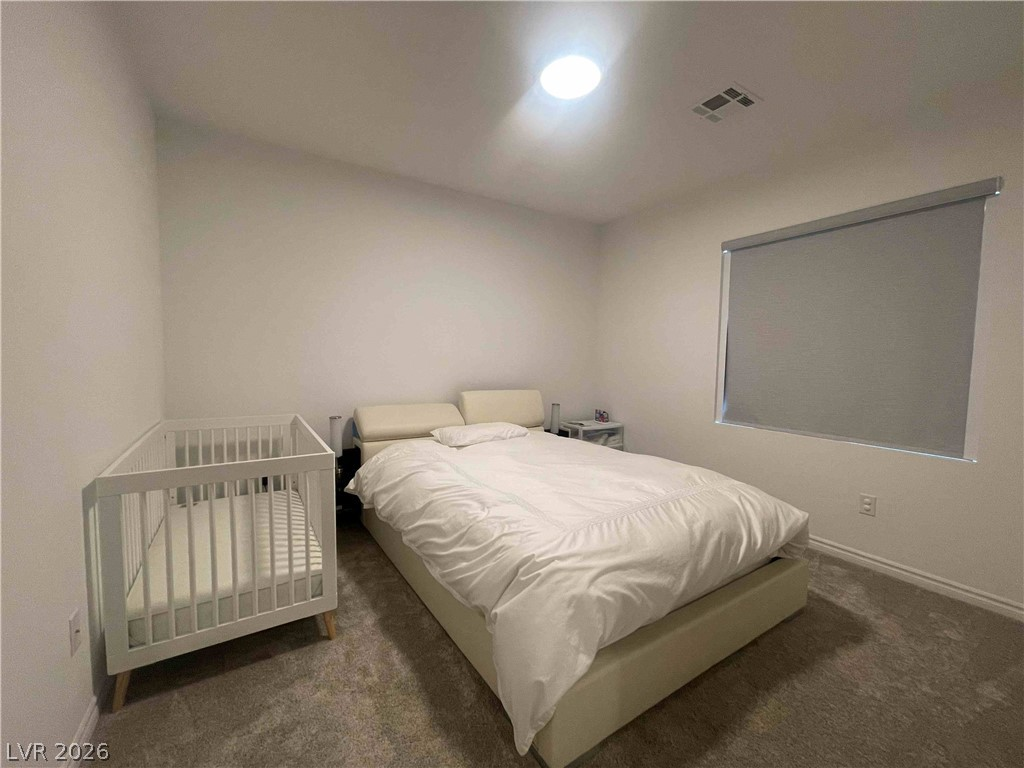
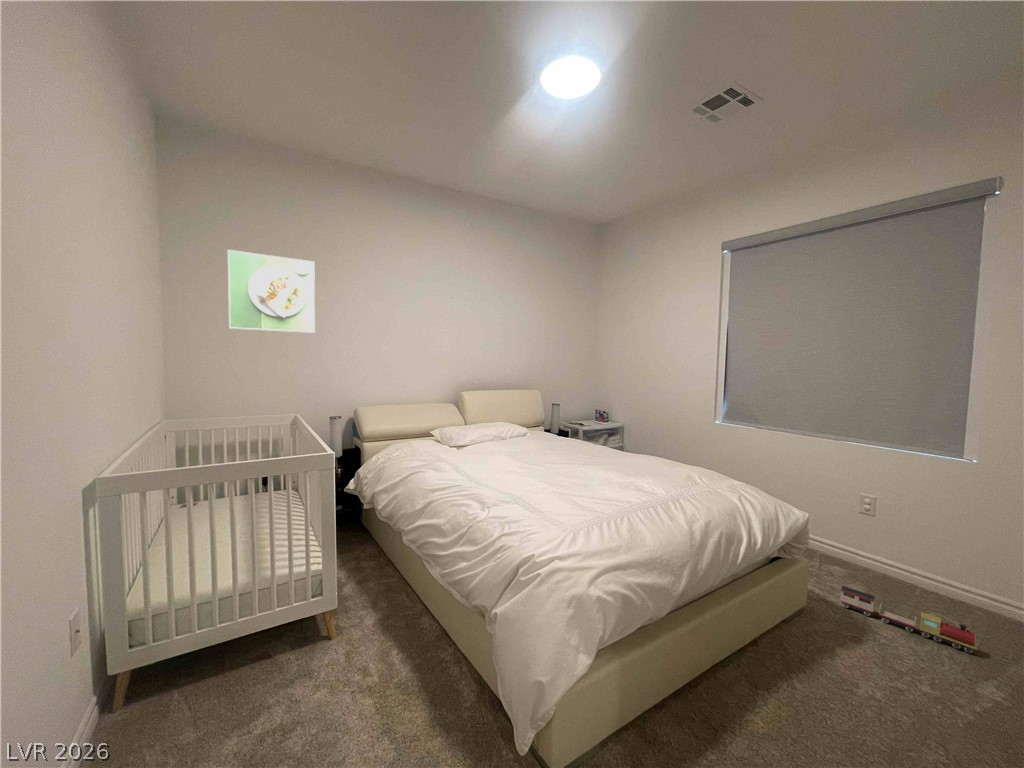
+ toy train [839,585,978,654]
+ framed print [227,249,316,334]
